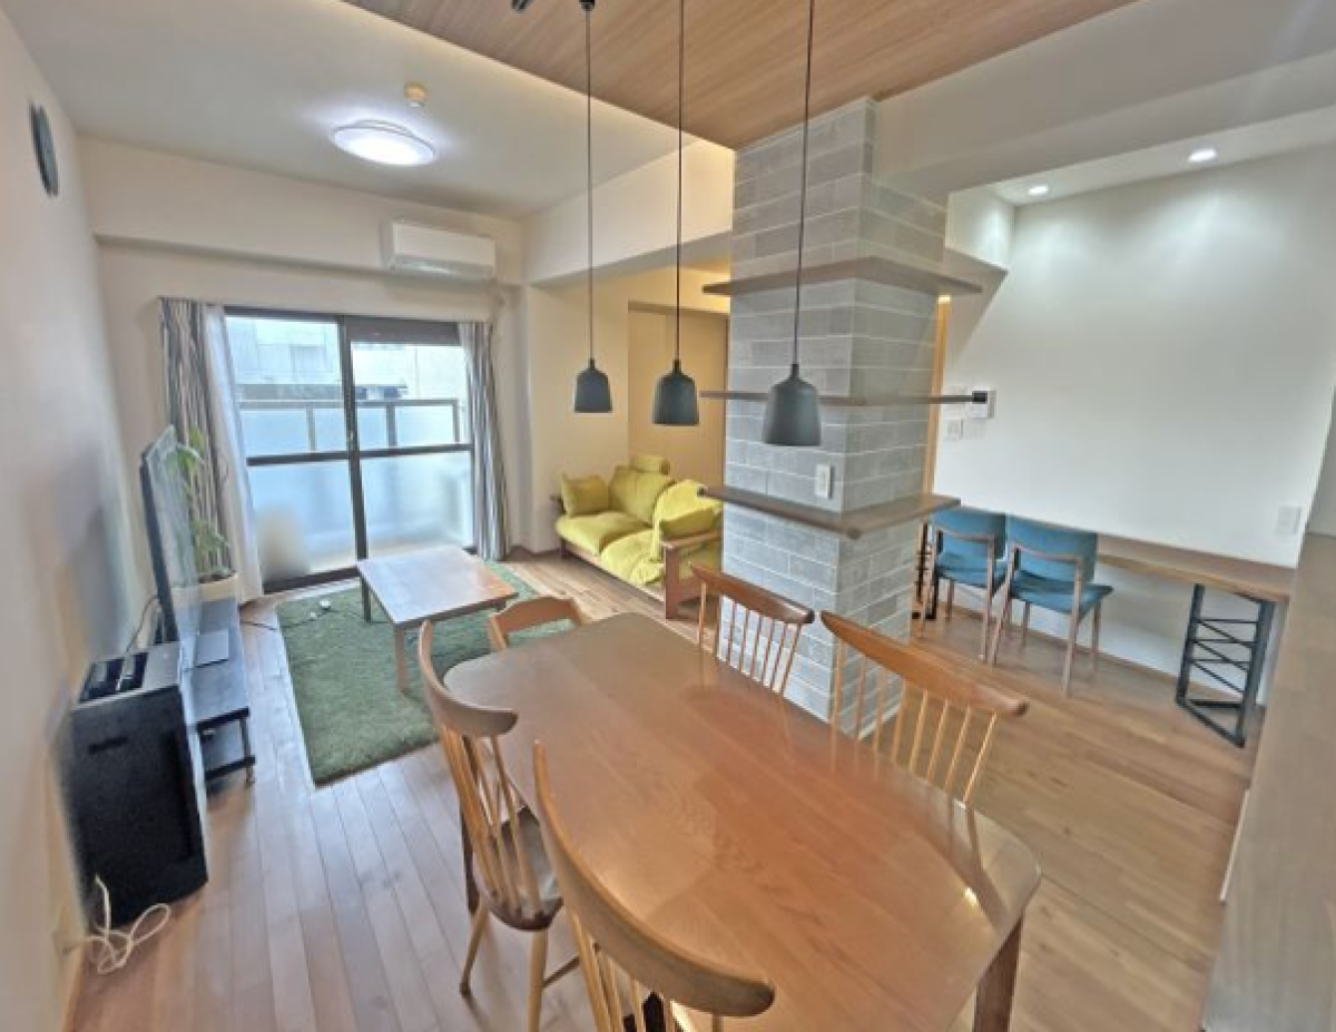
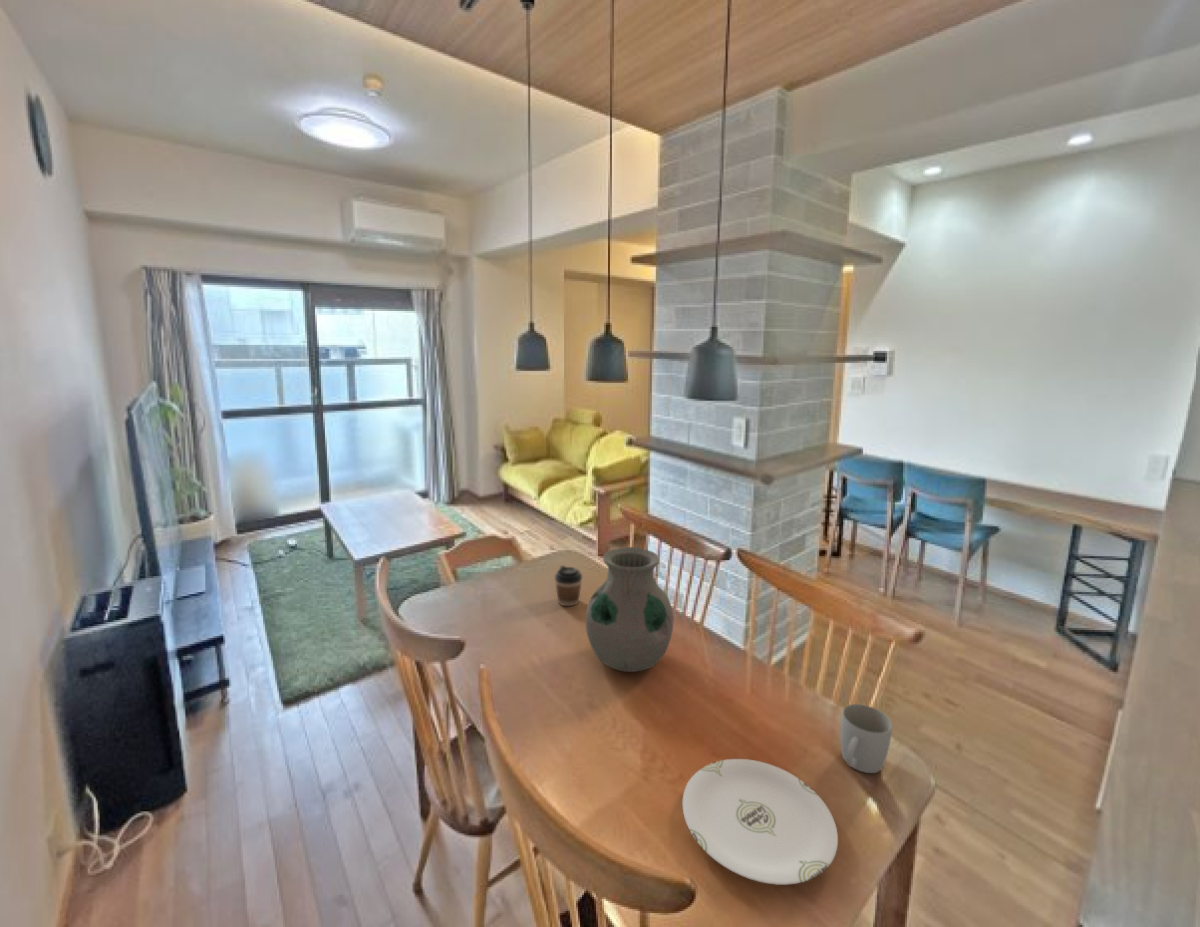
+ plate [682,758,839,886]
+ vase [585,546,675,673]
+ mug [840,703,893,774]
+ coffee cup [554,564,583,607]
